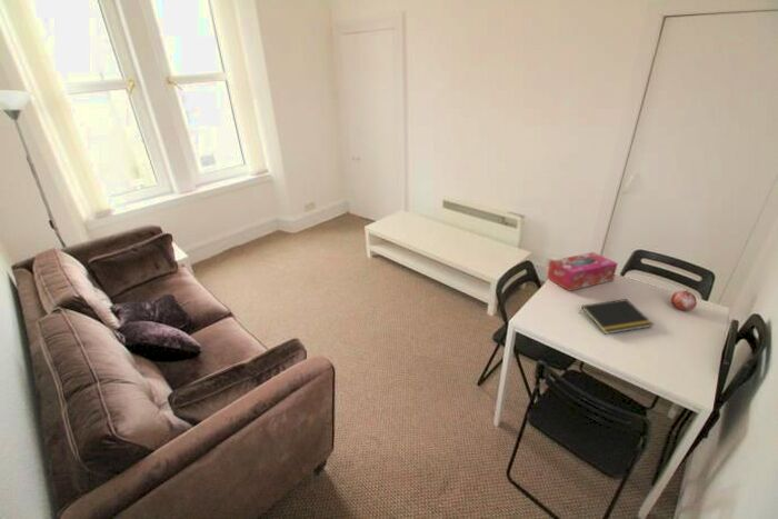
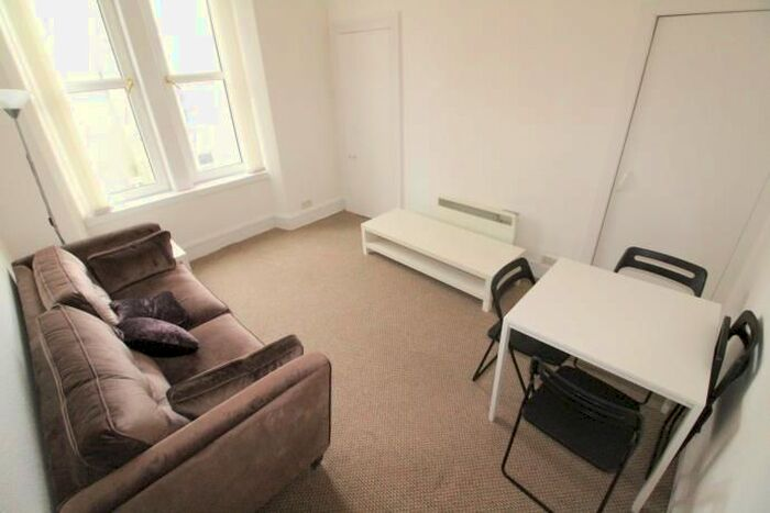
- tissue box [546,251,619,292]
- notepad [579,298,655,335]
- fruit [670,290,698,311]
